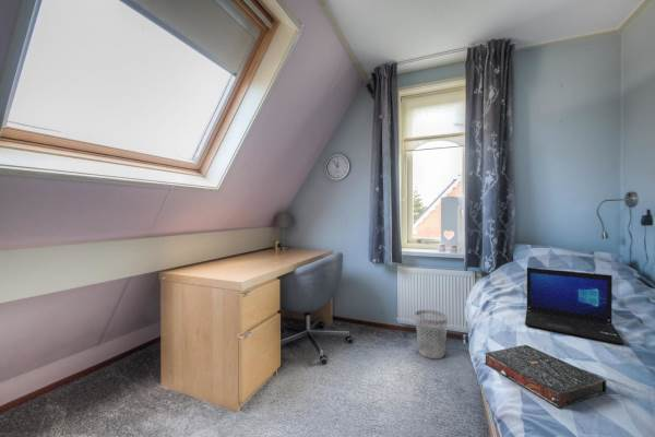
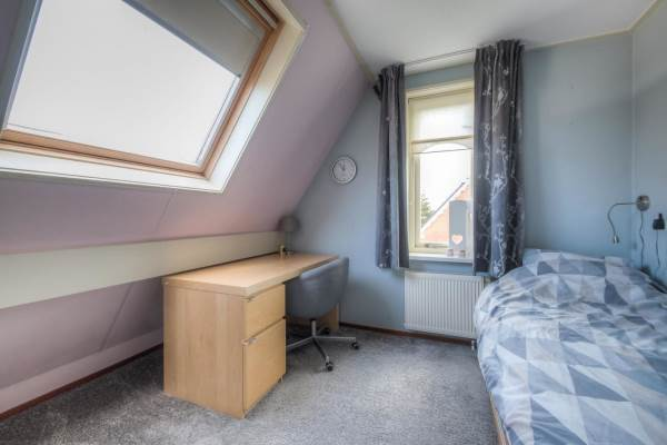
- laptop [524,267,626,345]
- wastebasket [414,309,449,359]
- book [484,344,607,409]
